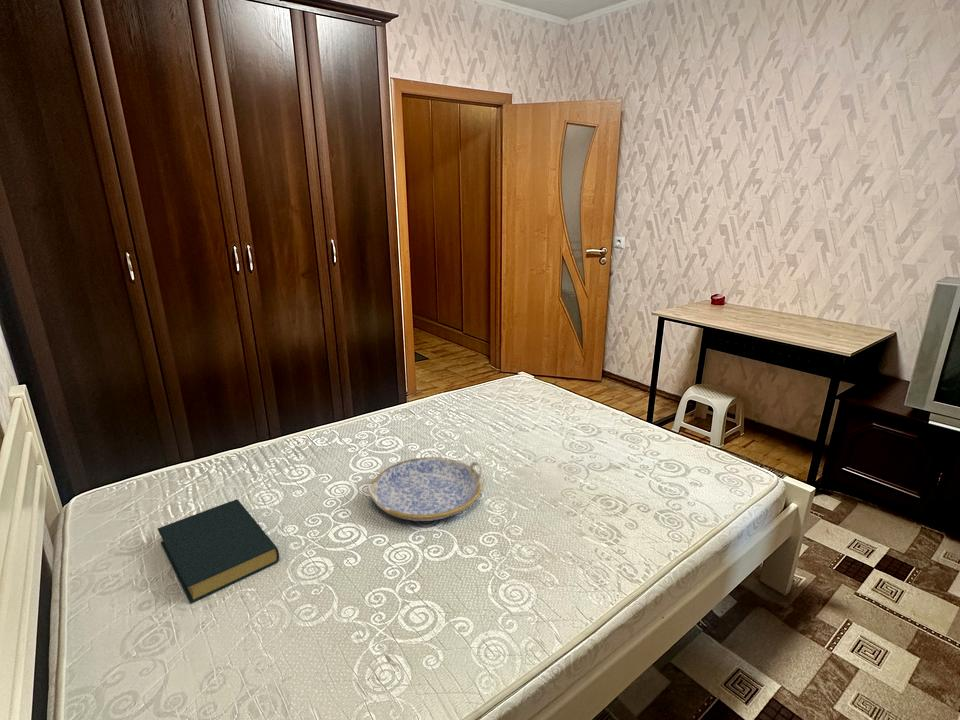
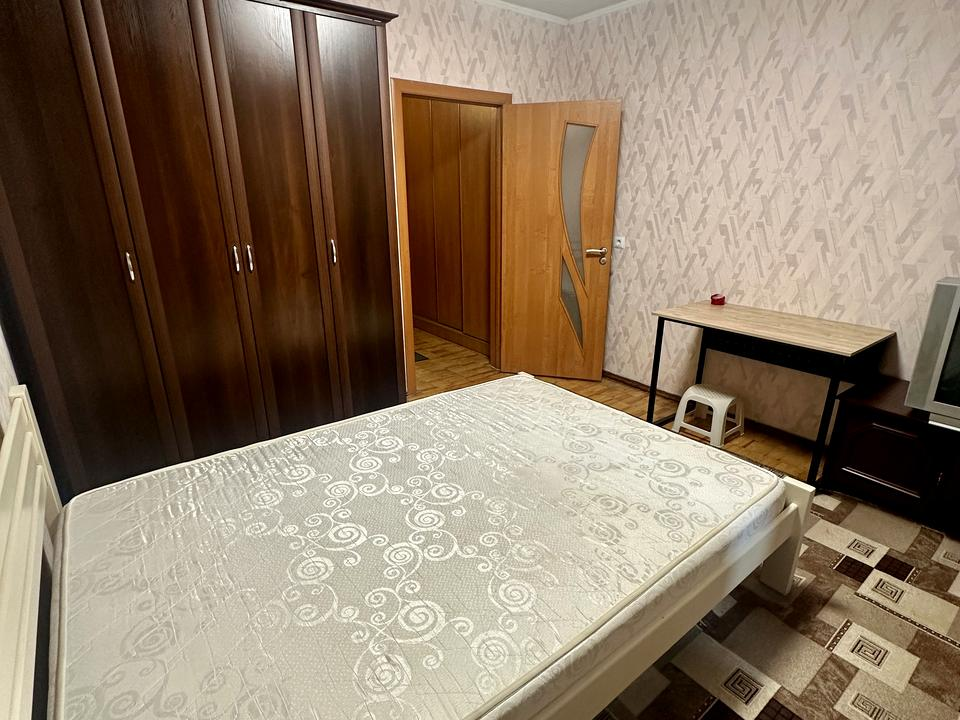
- hardback book [157,499,280,604]
- serving tray [366,456,484,522]
